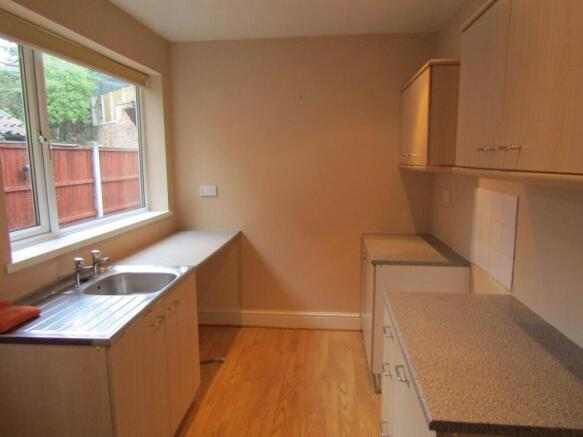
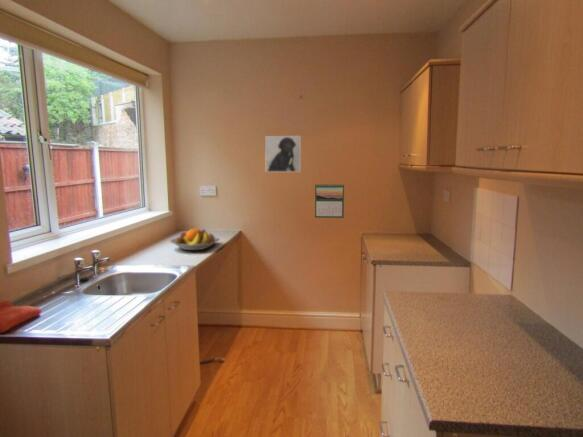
+ calendar [314,182,345,219]
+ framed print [264,135,302,173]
+ fruit bowl [169,227,221,251]
